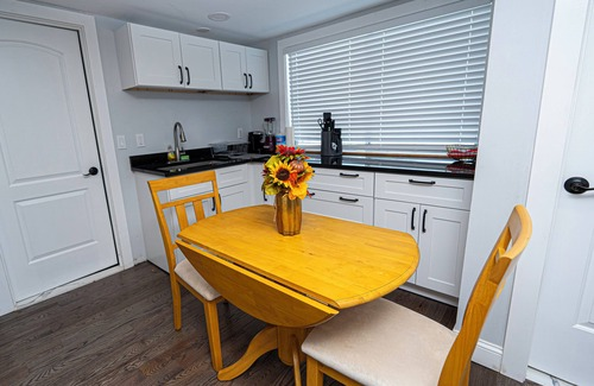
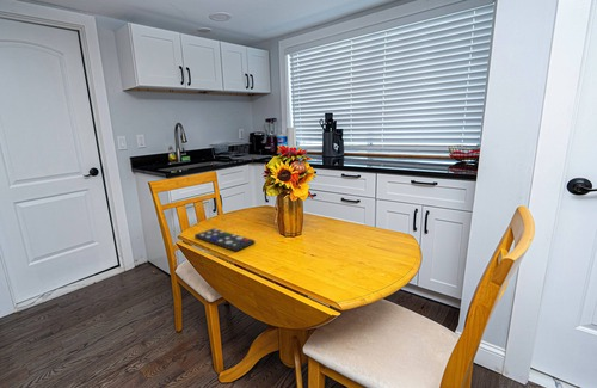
+ remote control [193,227,256,252]
